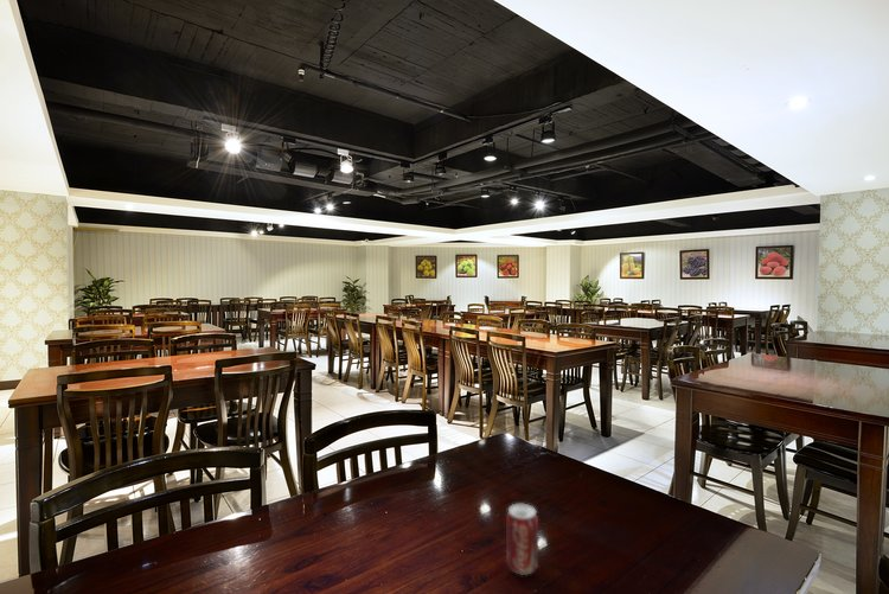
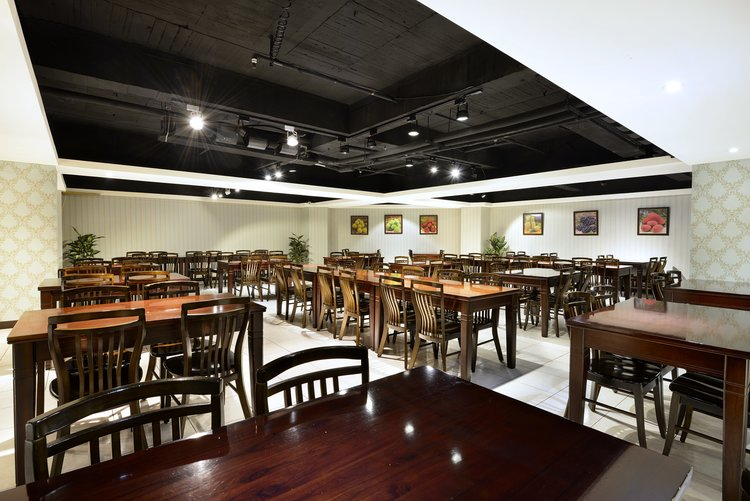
- beverage can [505,503,539,576]
